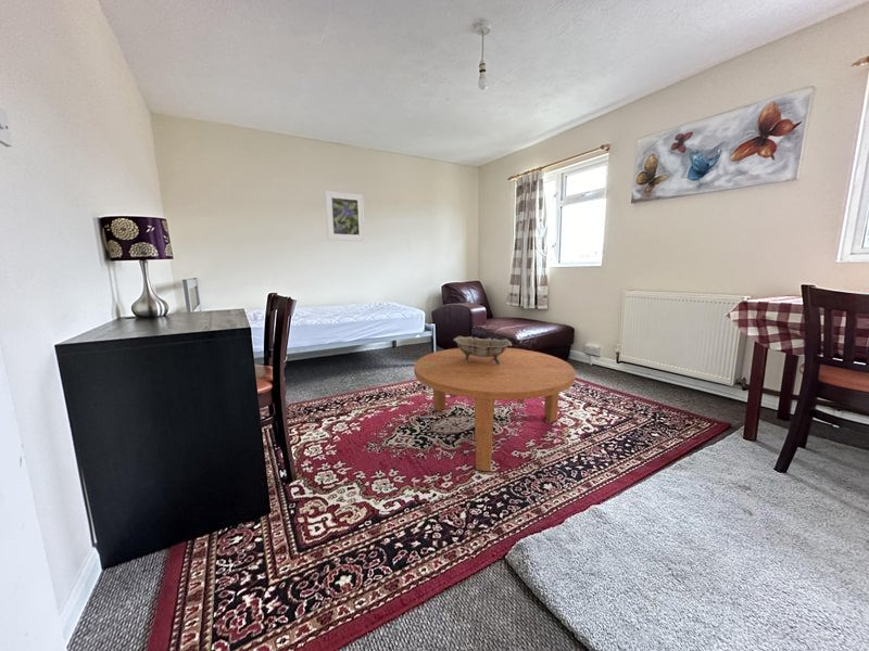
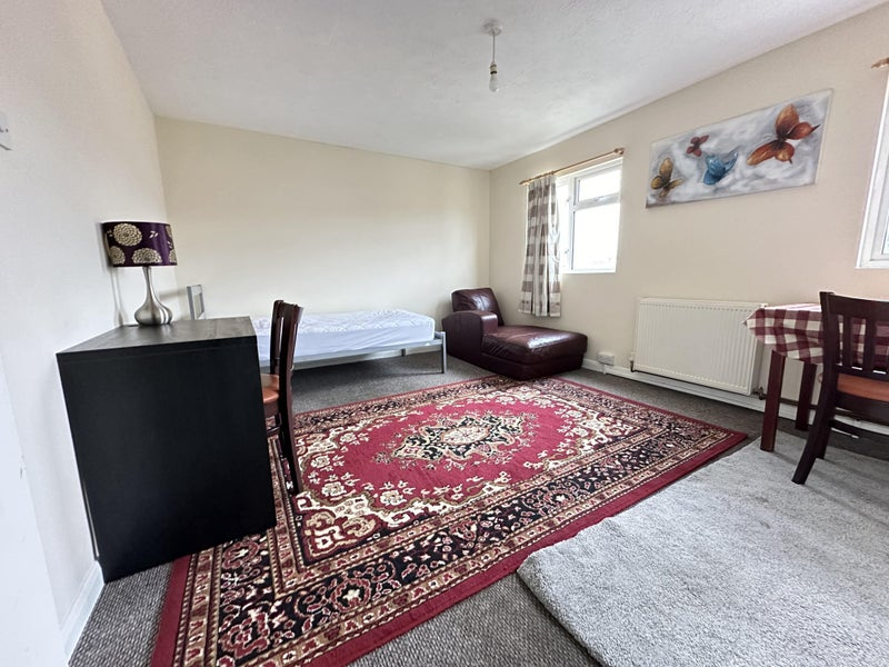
- coffee table [413,347,577,472]
- decorative bowl [452,335,513,365]
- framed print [324,190,366,242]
